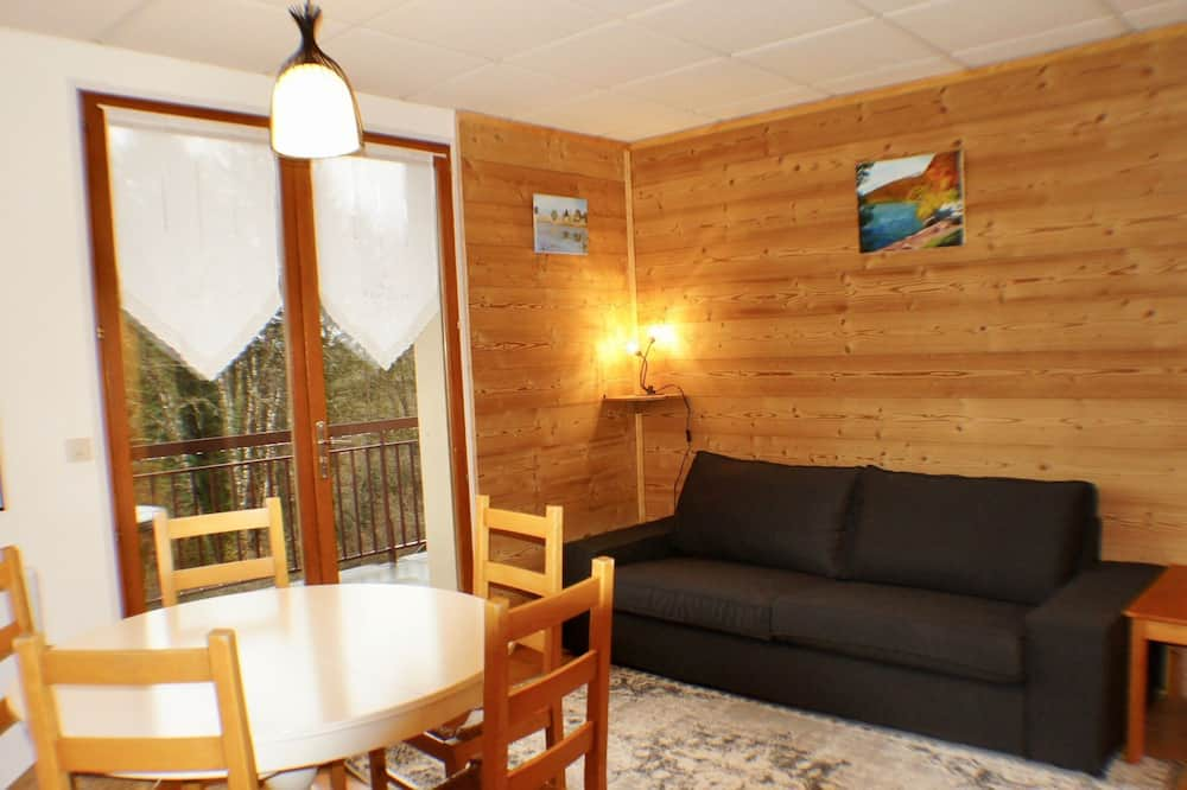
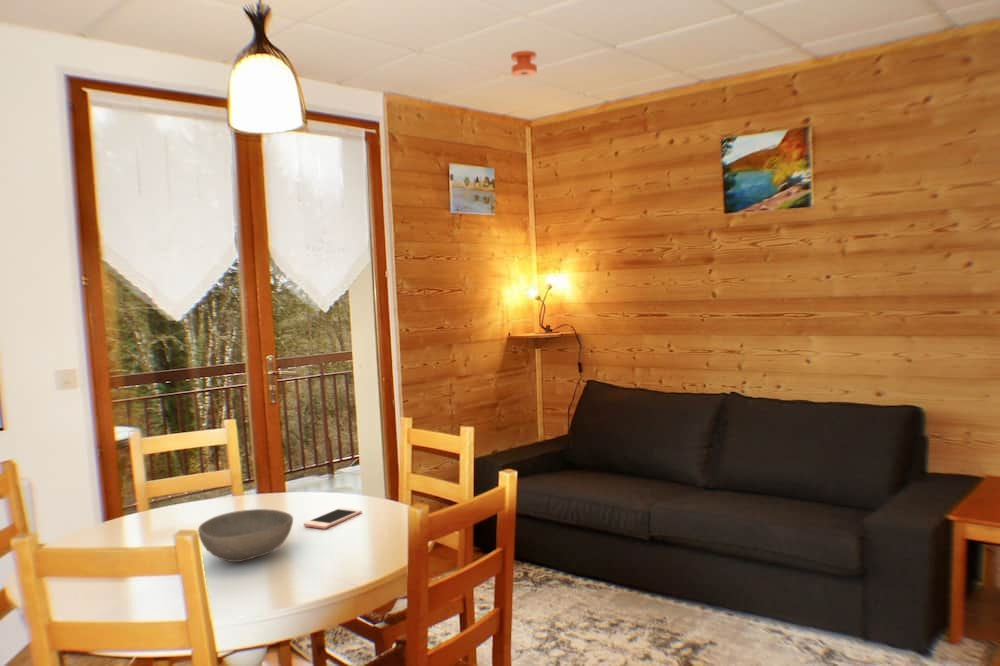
+ bowl [197,508,294,563]
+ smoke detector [510,50,538,78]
+ cell phone [303,507,363,530]
